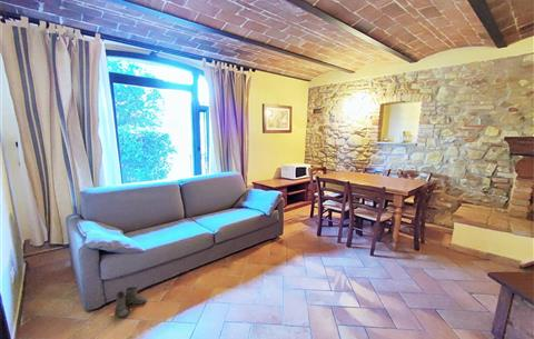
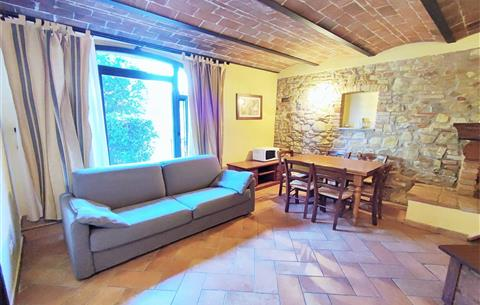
- boots [115,286,148,319]
